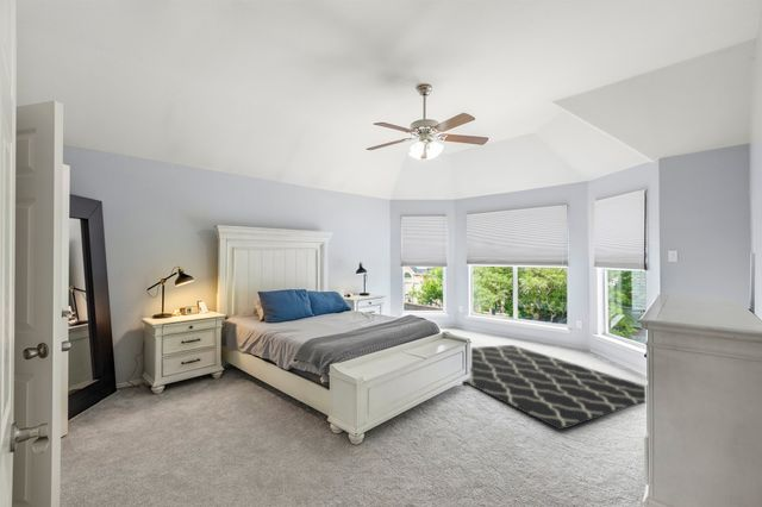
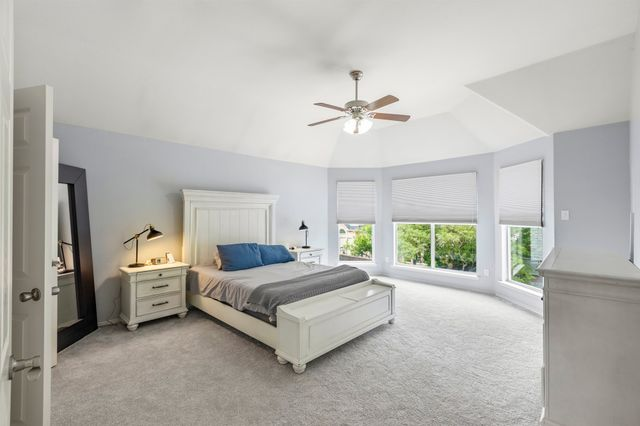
- rug [464,344,647,431]
